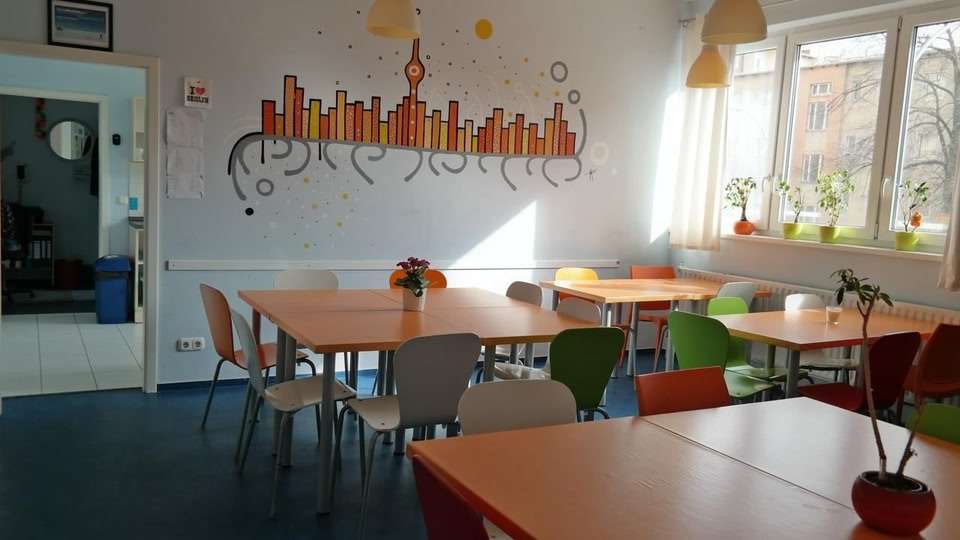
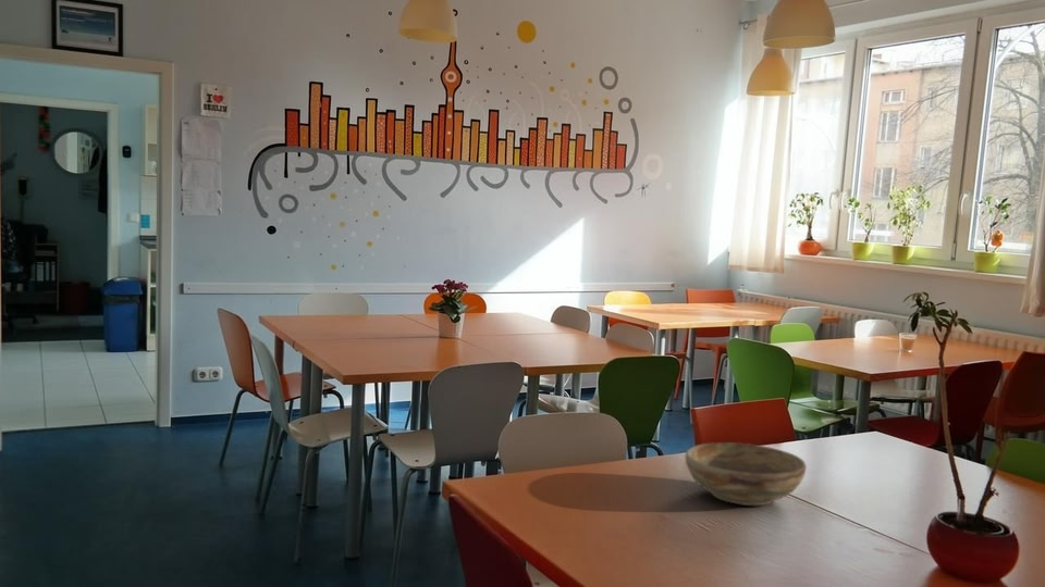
+ bowl [685,441,808,507]
